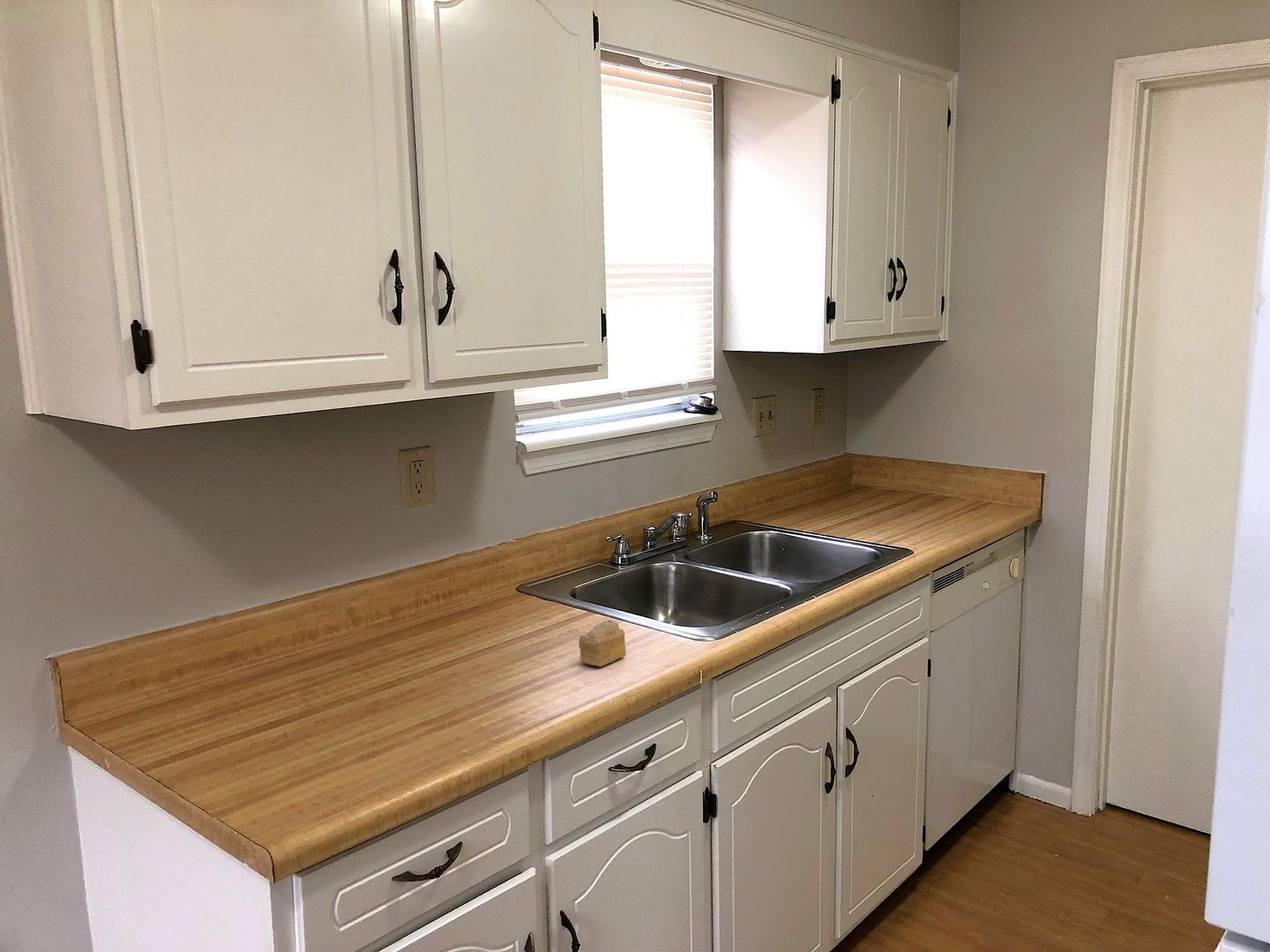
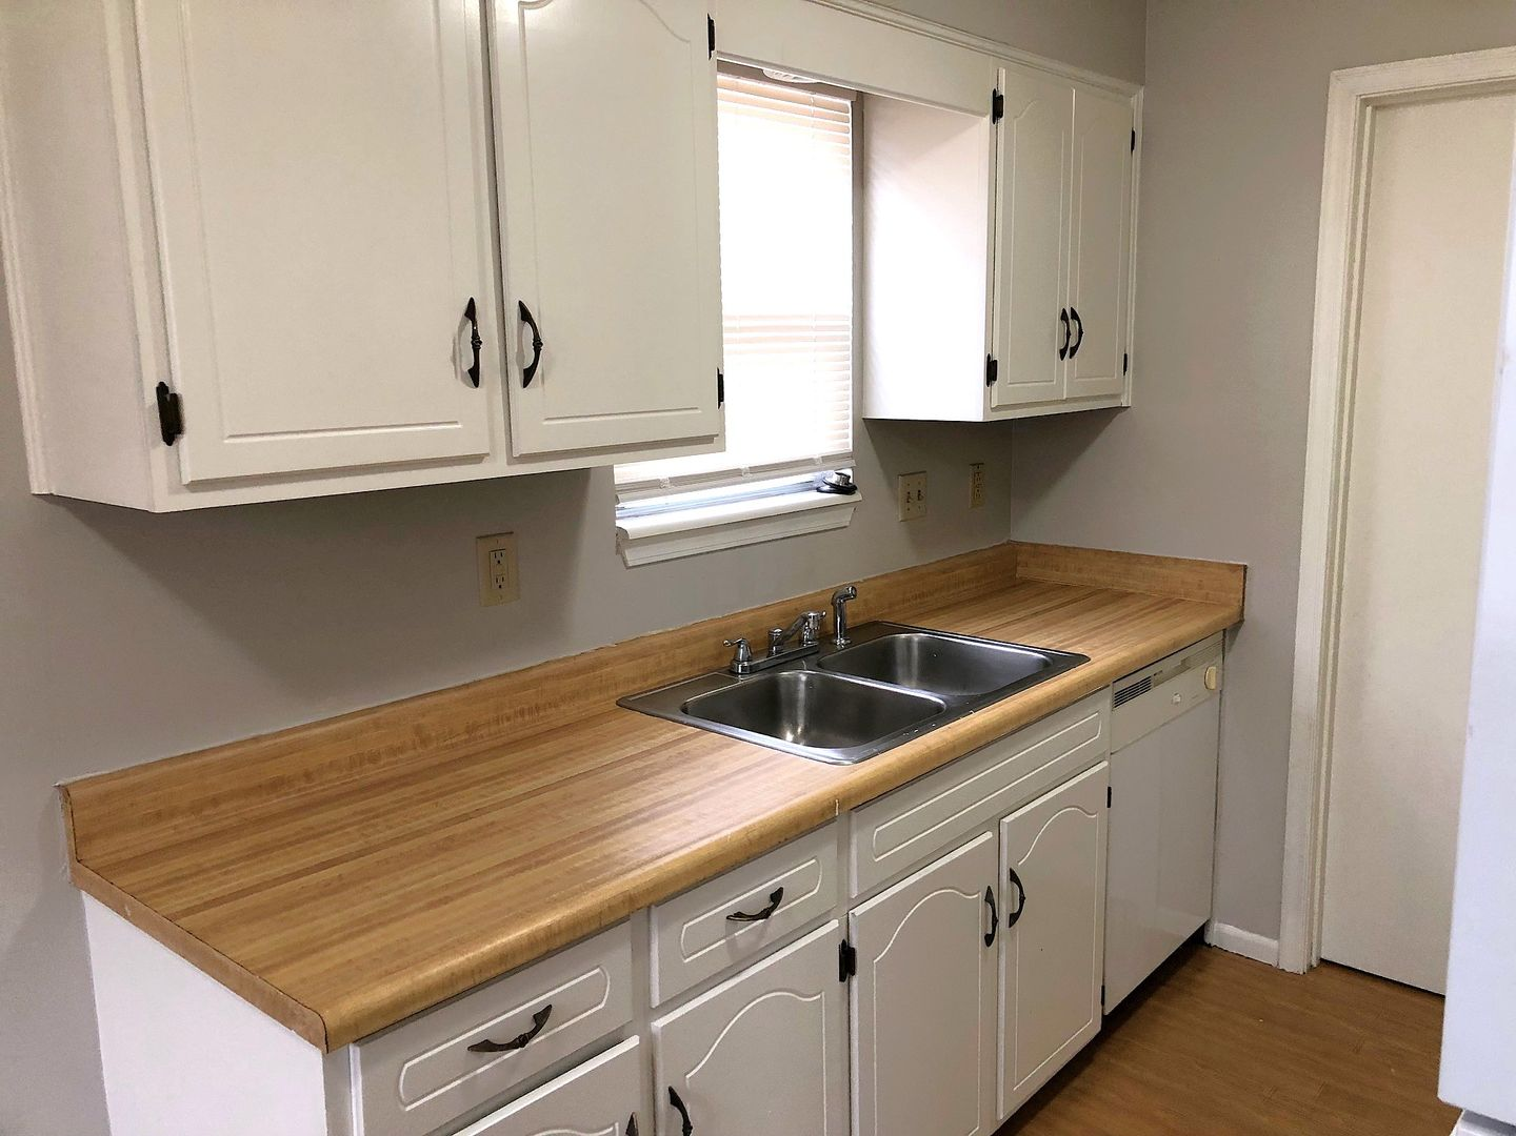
- cake slice [578,620,627,667]
